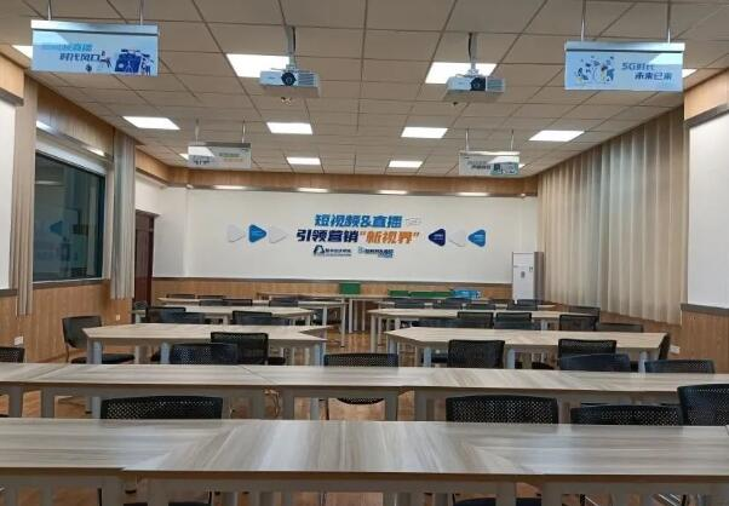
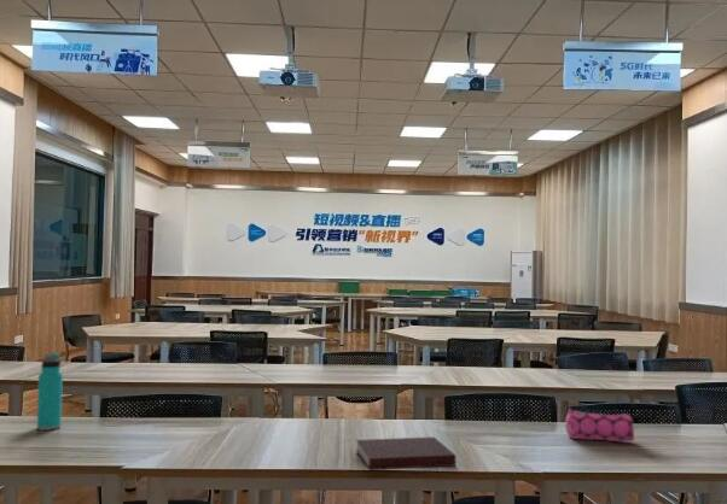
+ water bottle [36,352,64,432]
+ notebook [355,436,456,471]
+ pencil case [564,408,635,443]
